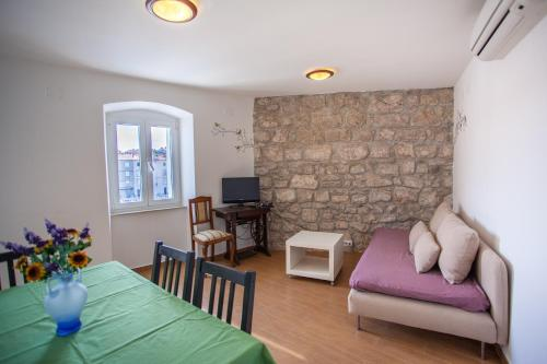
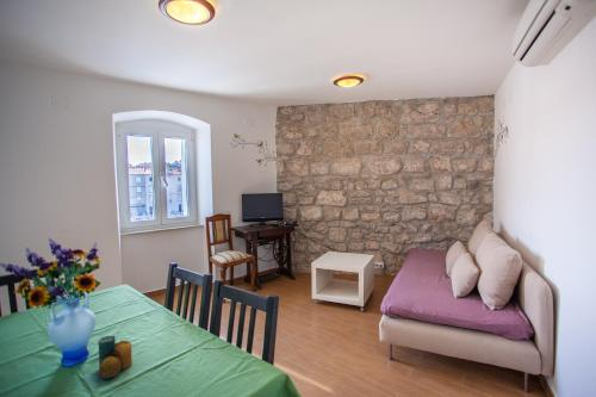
+ candle [97,335,134,380]
